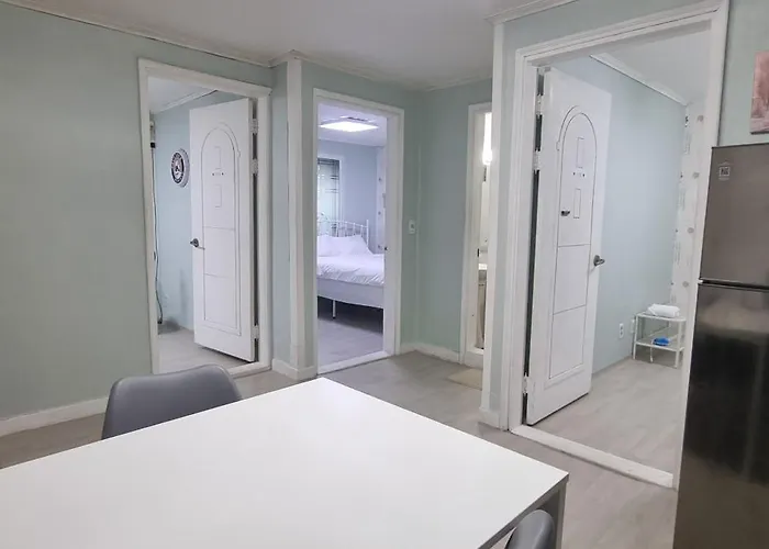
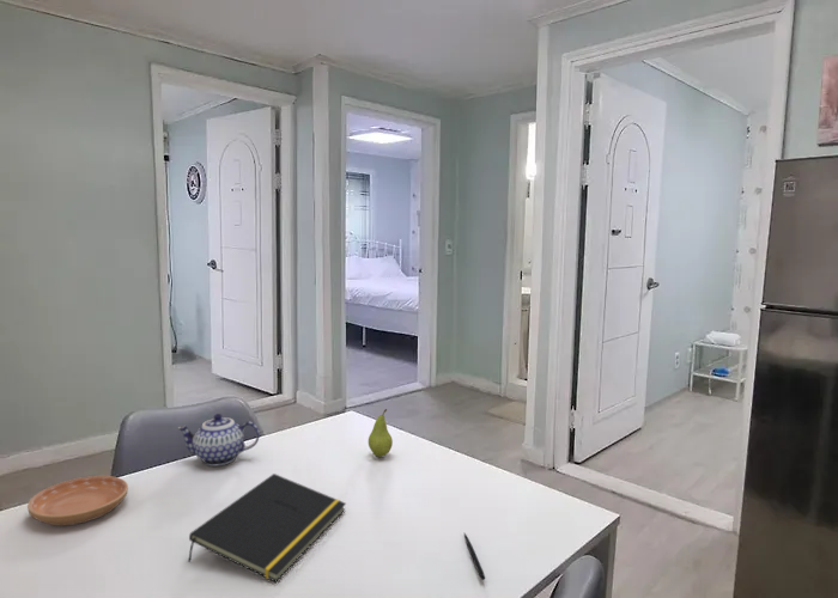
+ teapot [177,413,261,466]
+ saucer [26,475,129,526]
+ pen [463,532,486,581]
+ notepad [187,472,347,582]
+ fruit [368,408,394,458]
